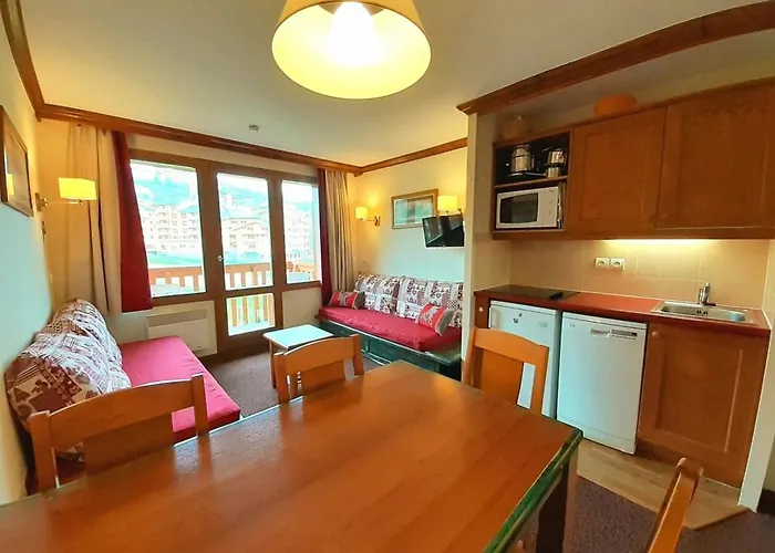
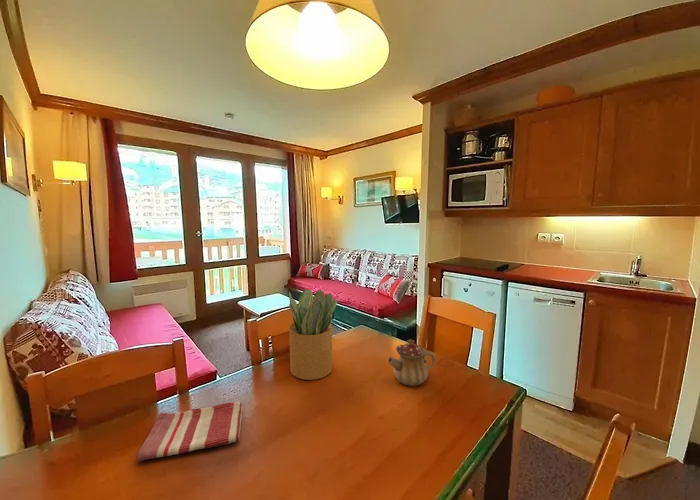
+ teapot [387,338,436,387]
+ dish towel [136,401,244,462]
+ potted plant [288,287,339,381]
